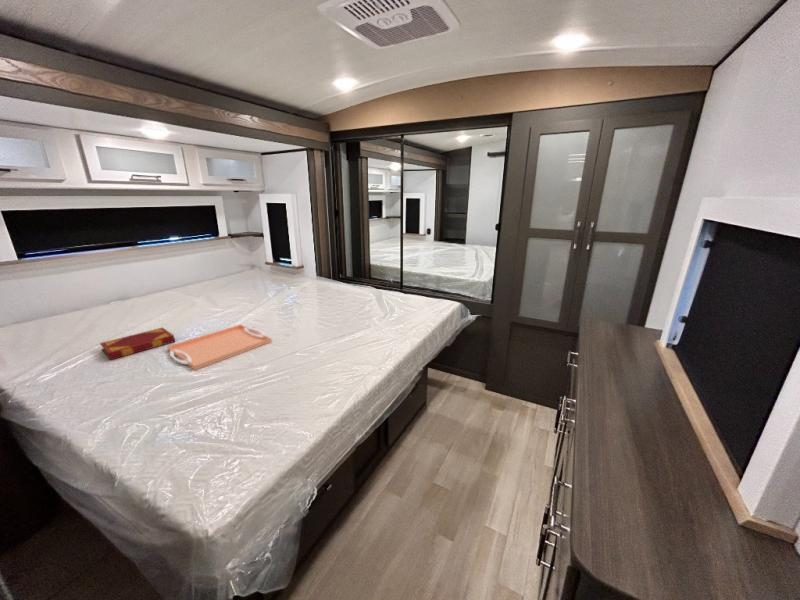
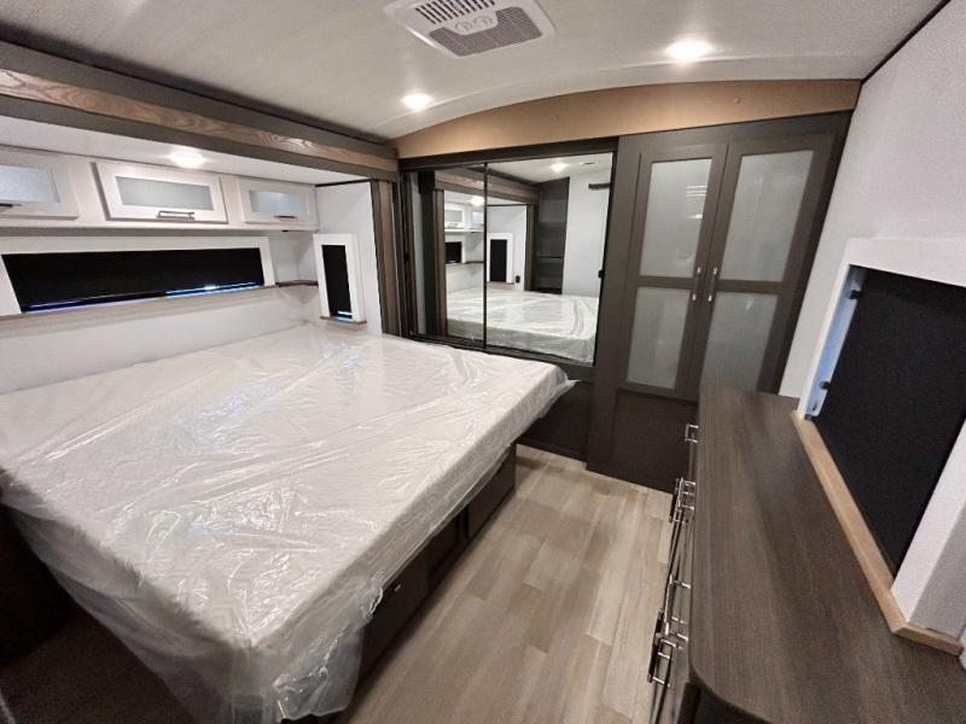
- hardback book [99,327,176,361]
- serving tray [166,323,273,371]
